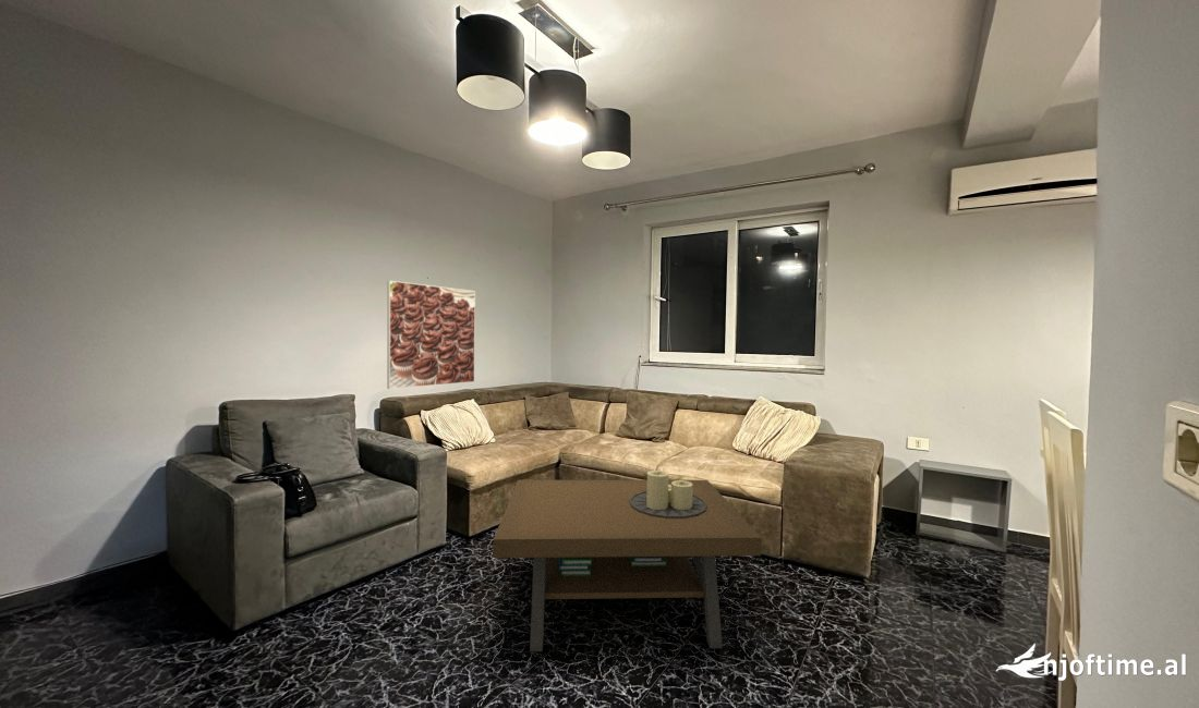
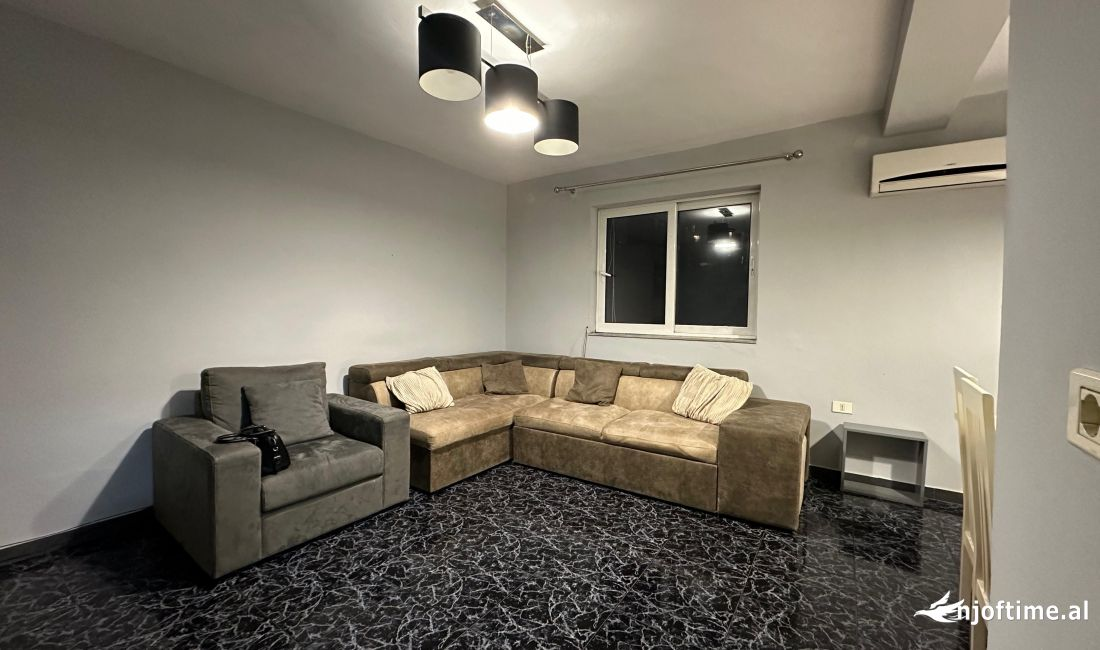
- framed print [386,280,476,390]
- coffee table [493,469,763,652]
